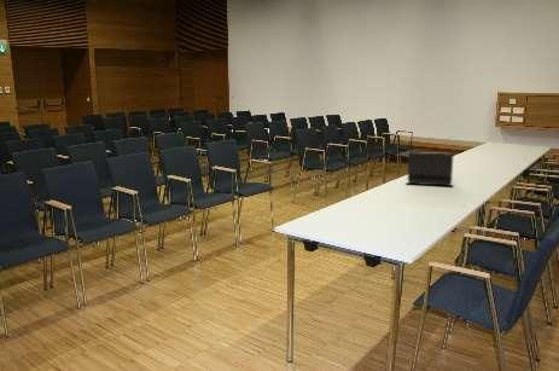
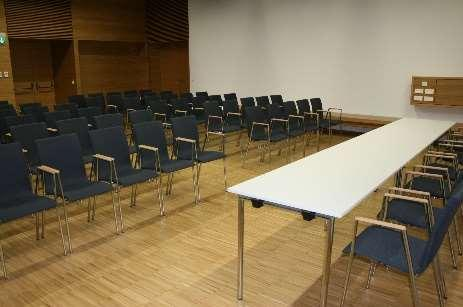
- laptop [404,151,454,187]
